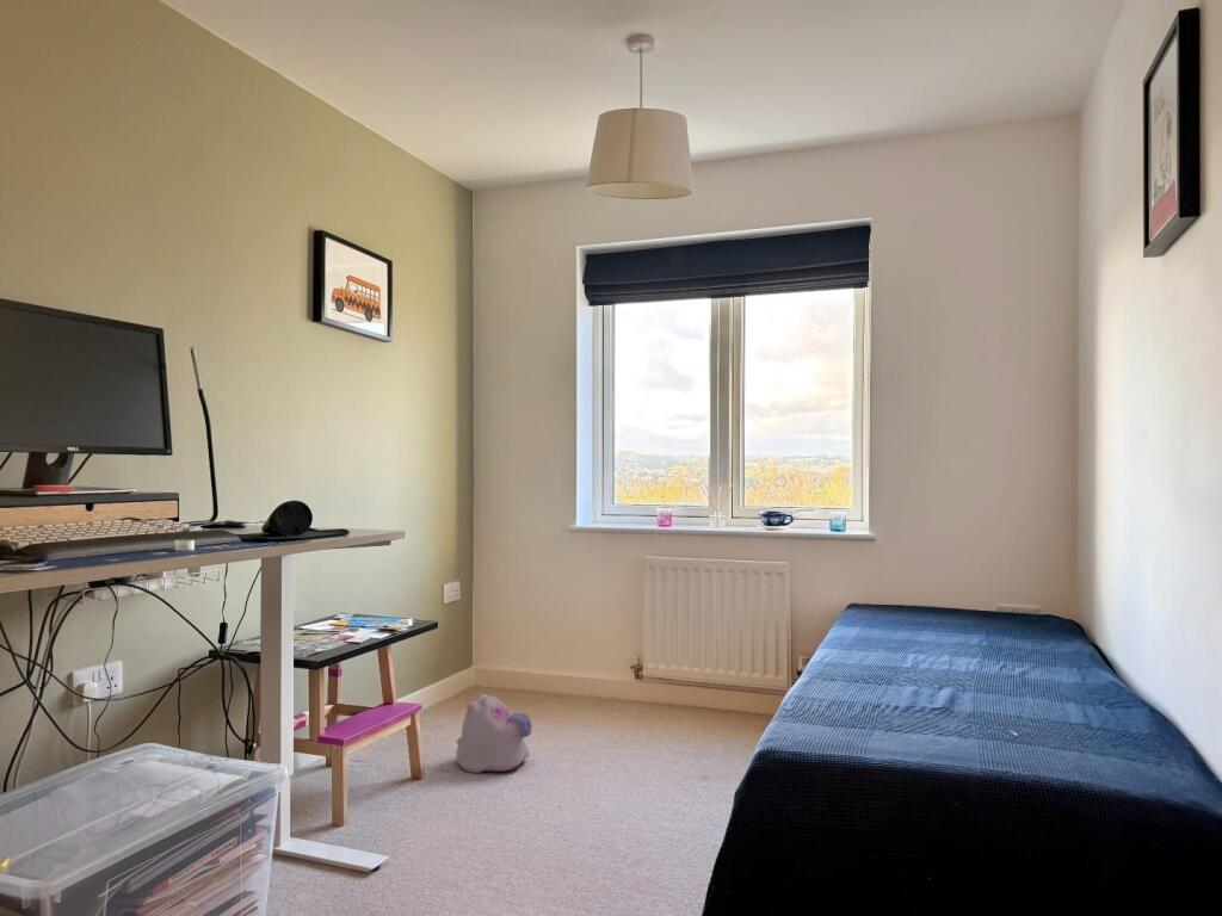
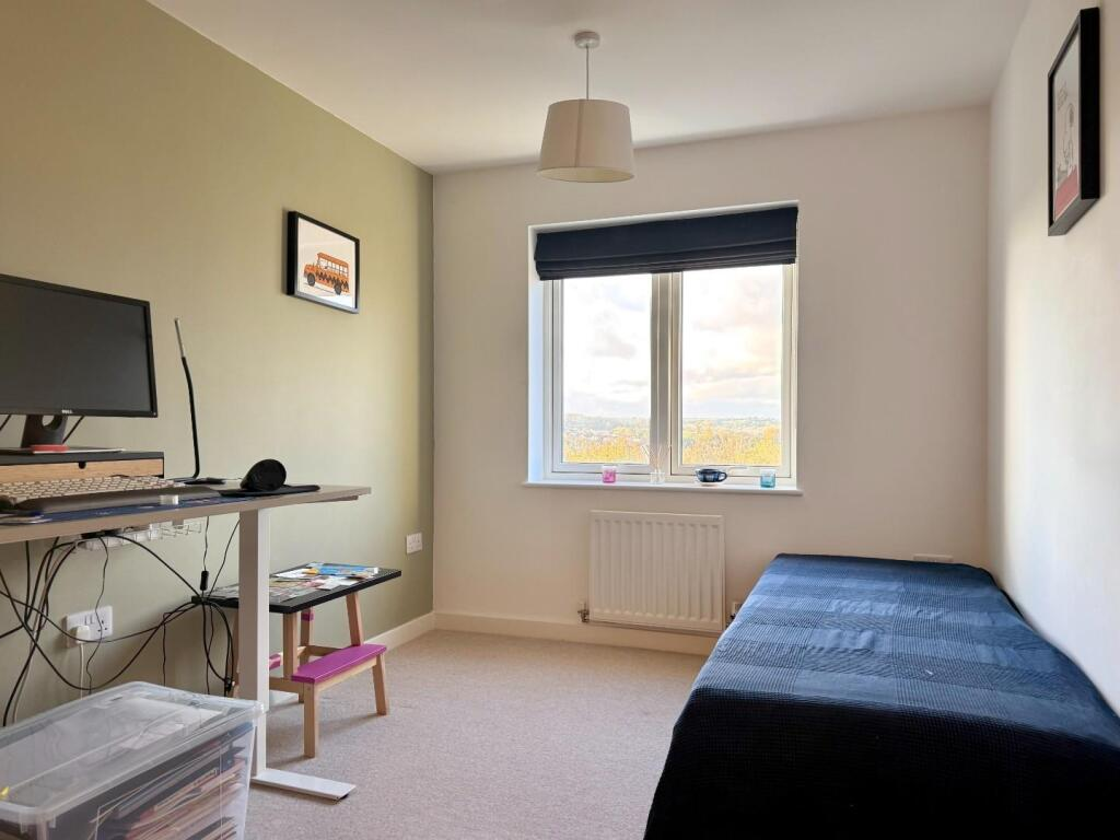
- plush toy [455,693,532,774]
